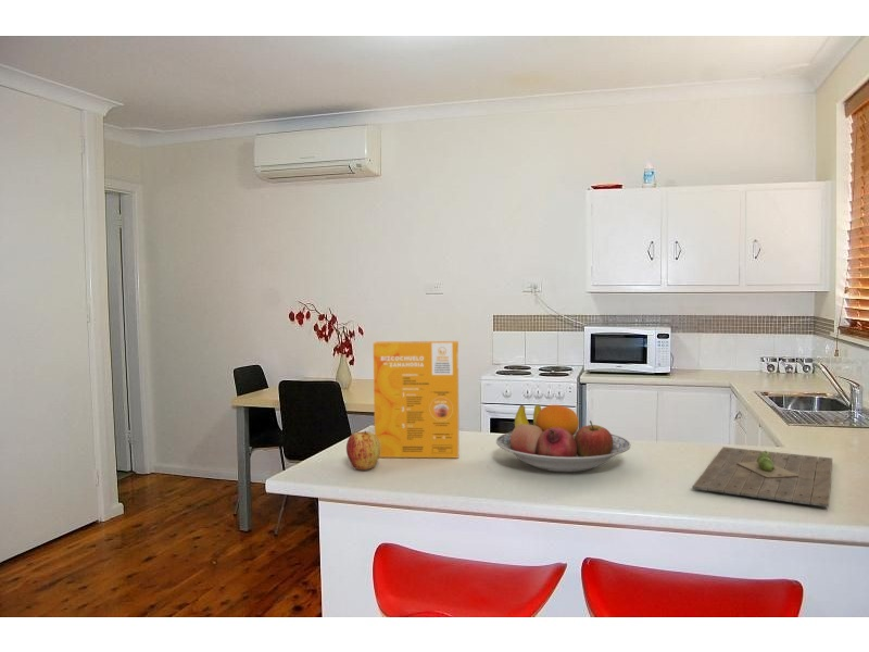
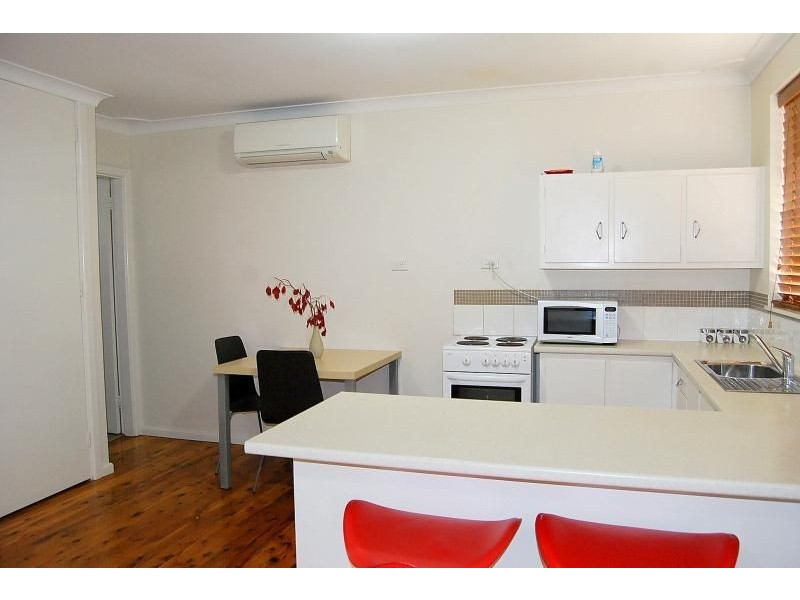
- cutting board [691,446,833,509]
- fruit bowl [495,404,632,474]
- apple [345,430,380,472]
- cereal box [373,340,461,459]
